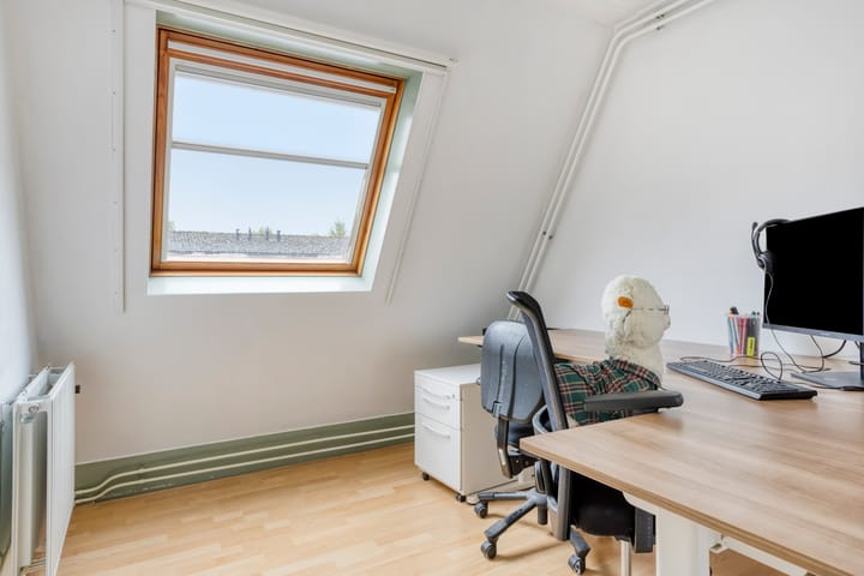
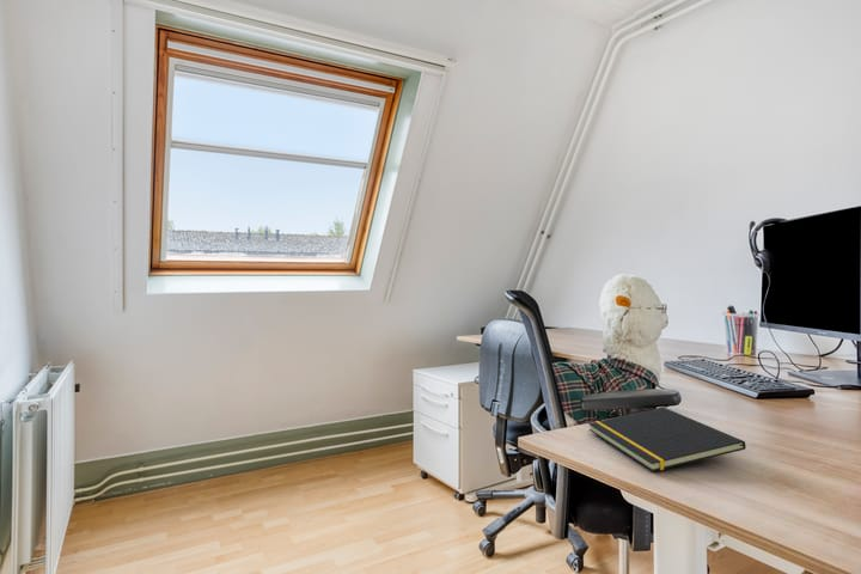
+ notepad [587,405,747,472]
